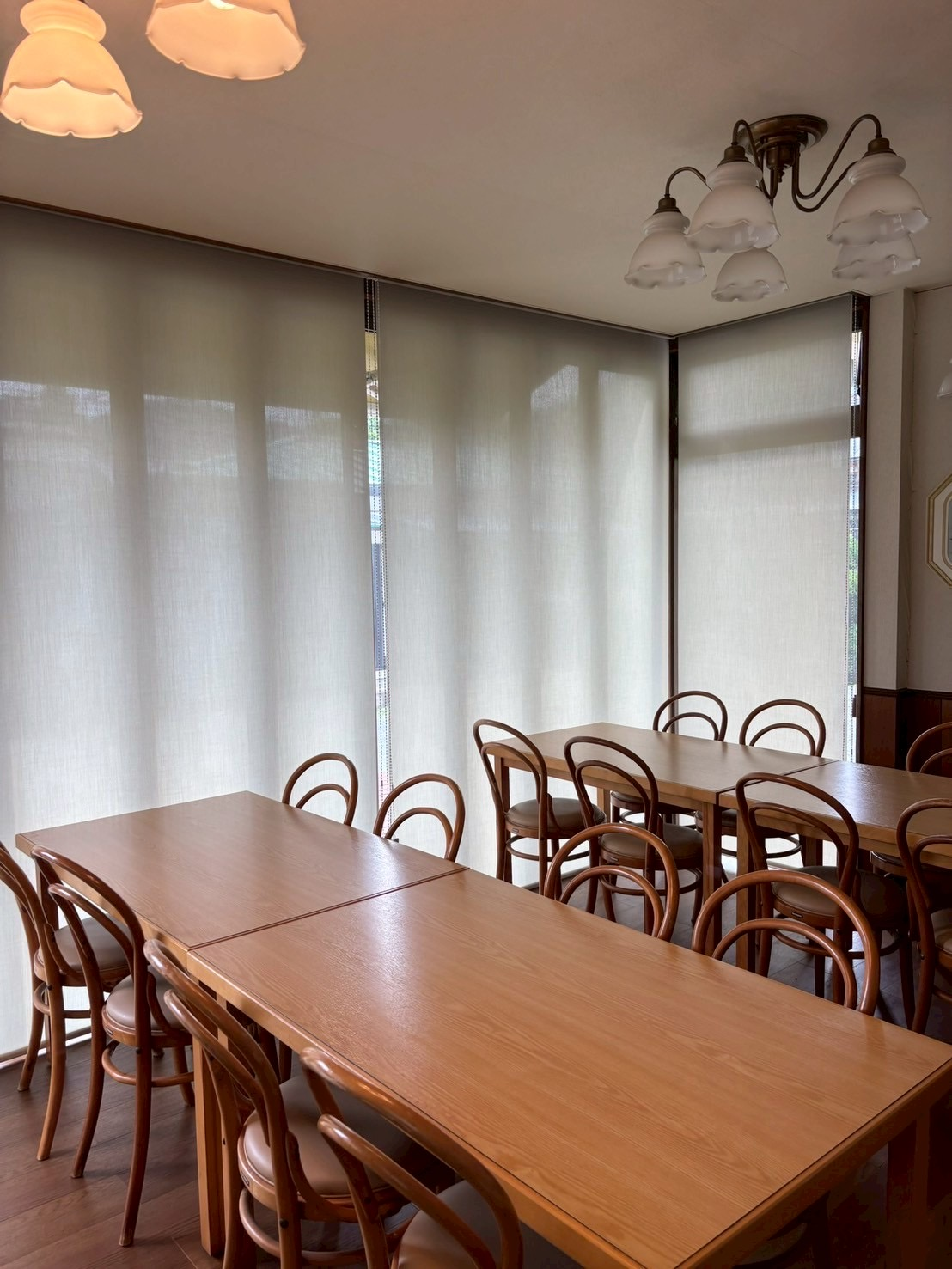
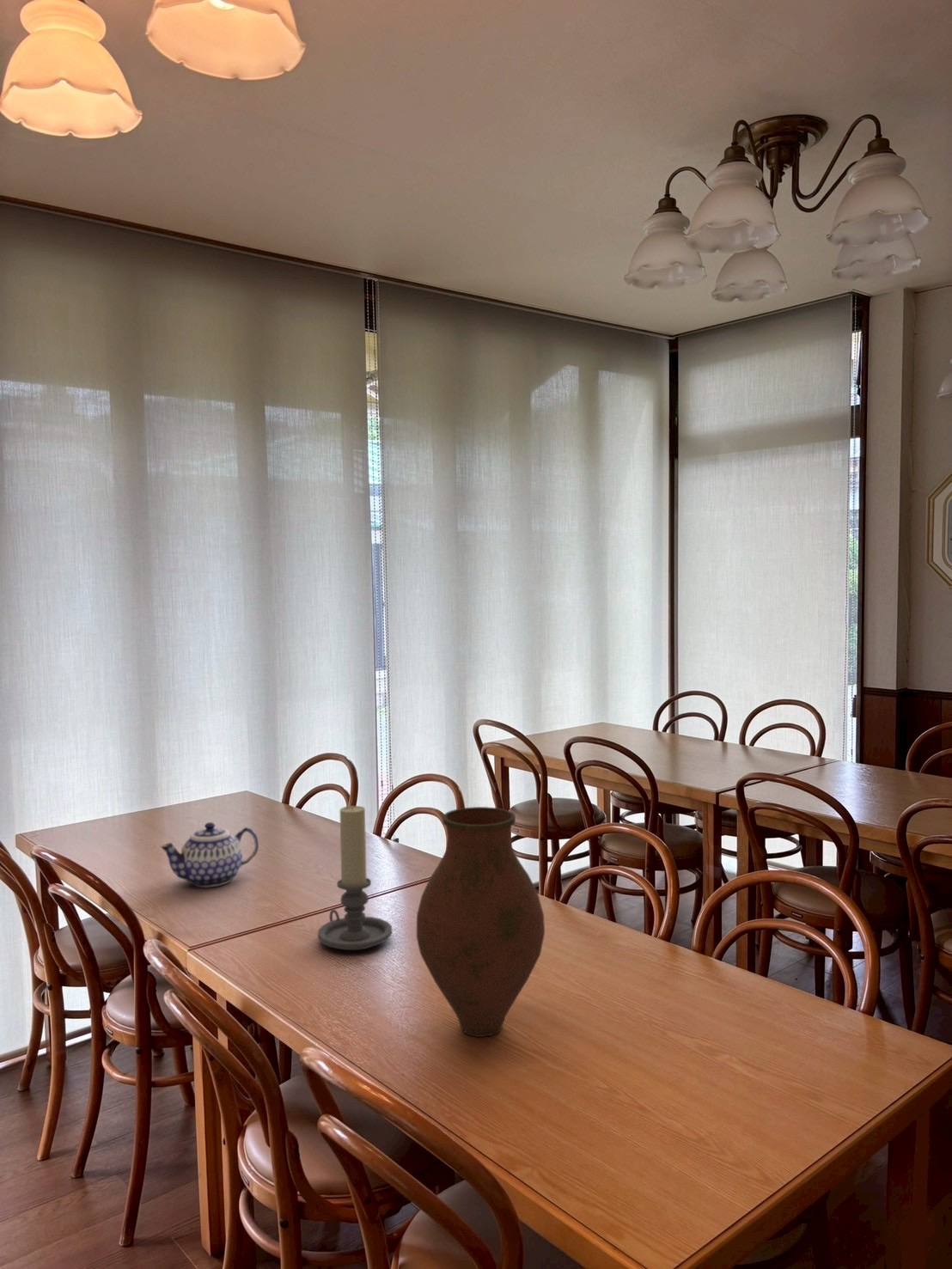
+ vase [416,806,546,1038]
+ candle holder [317,804,394,951]
+ teapot [160,821,259,888]
